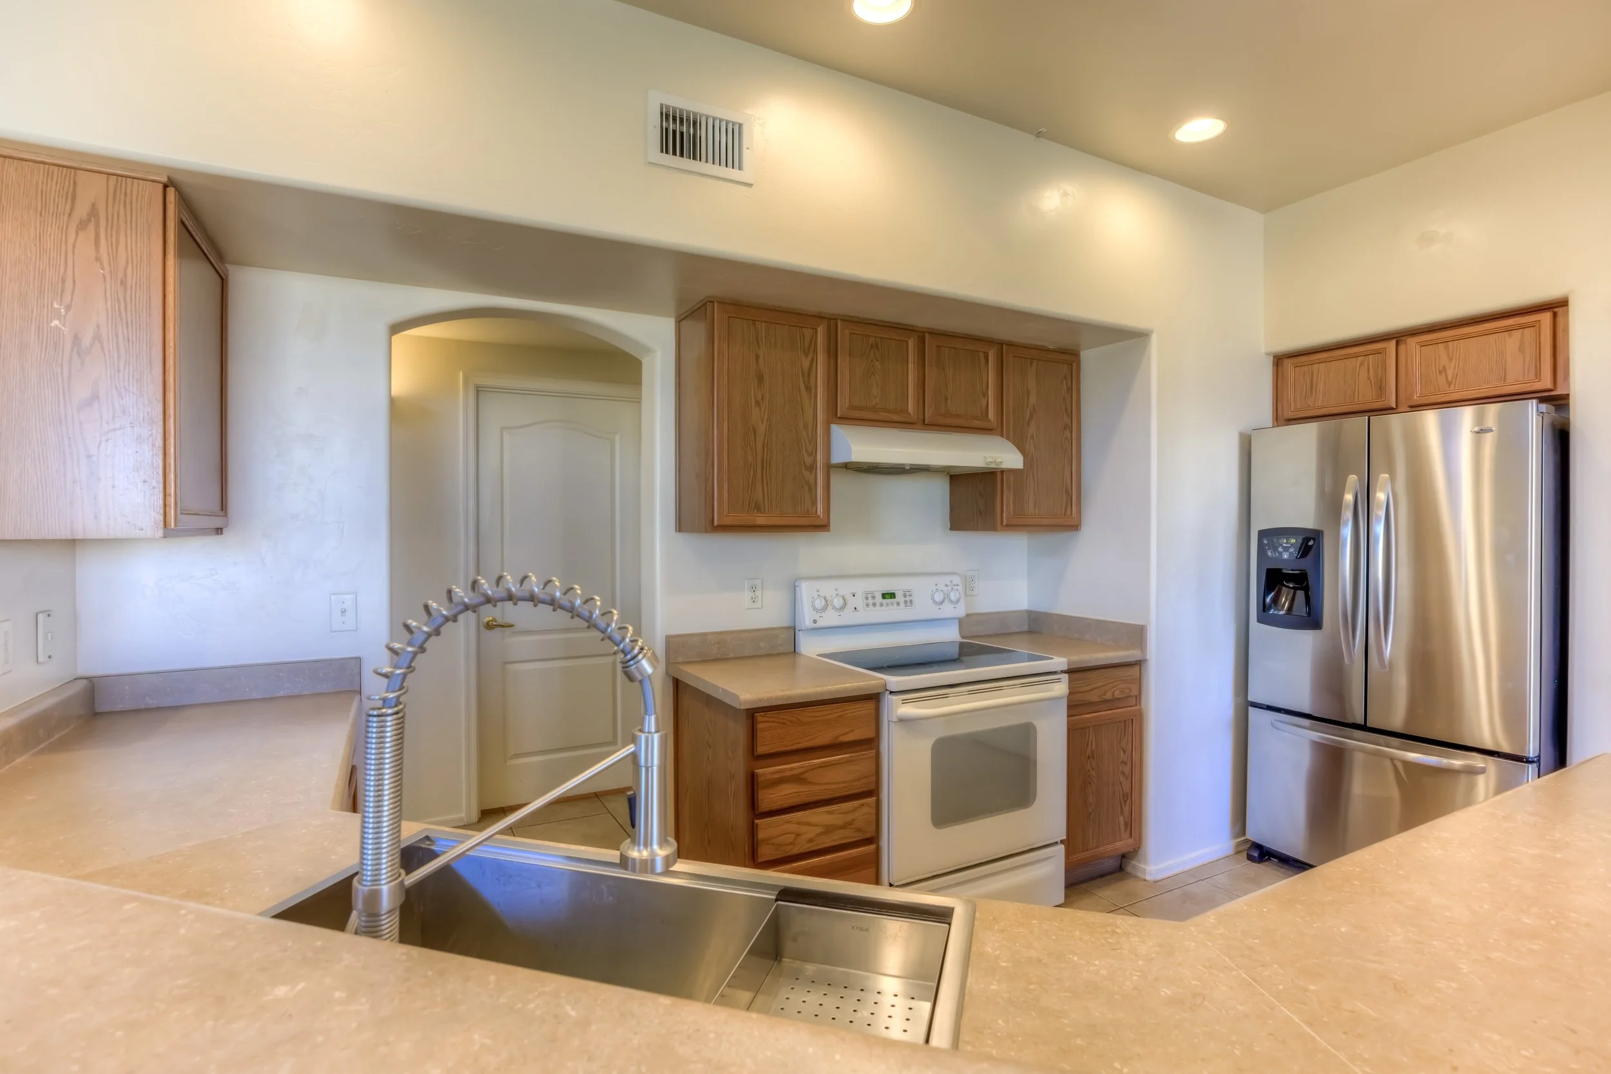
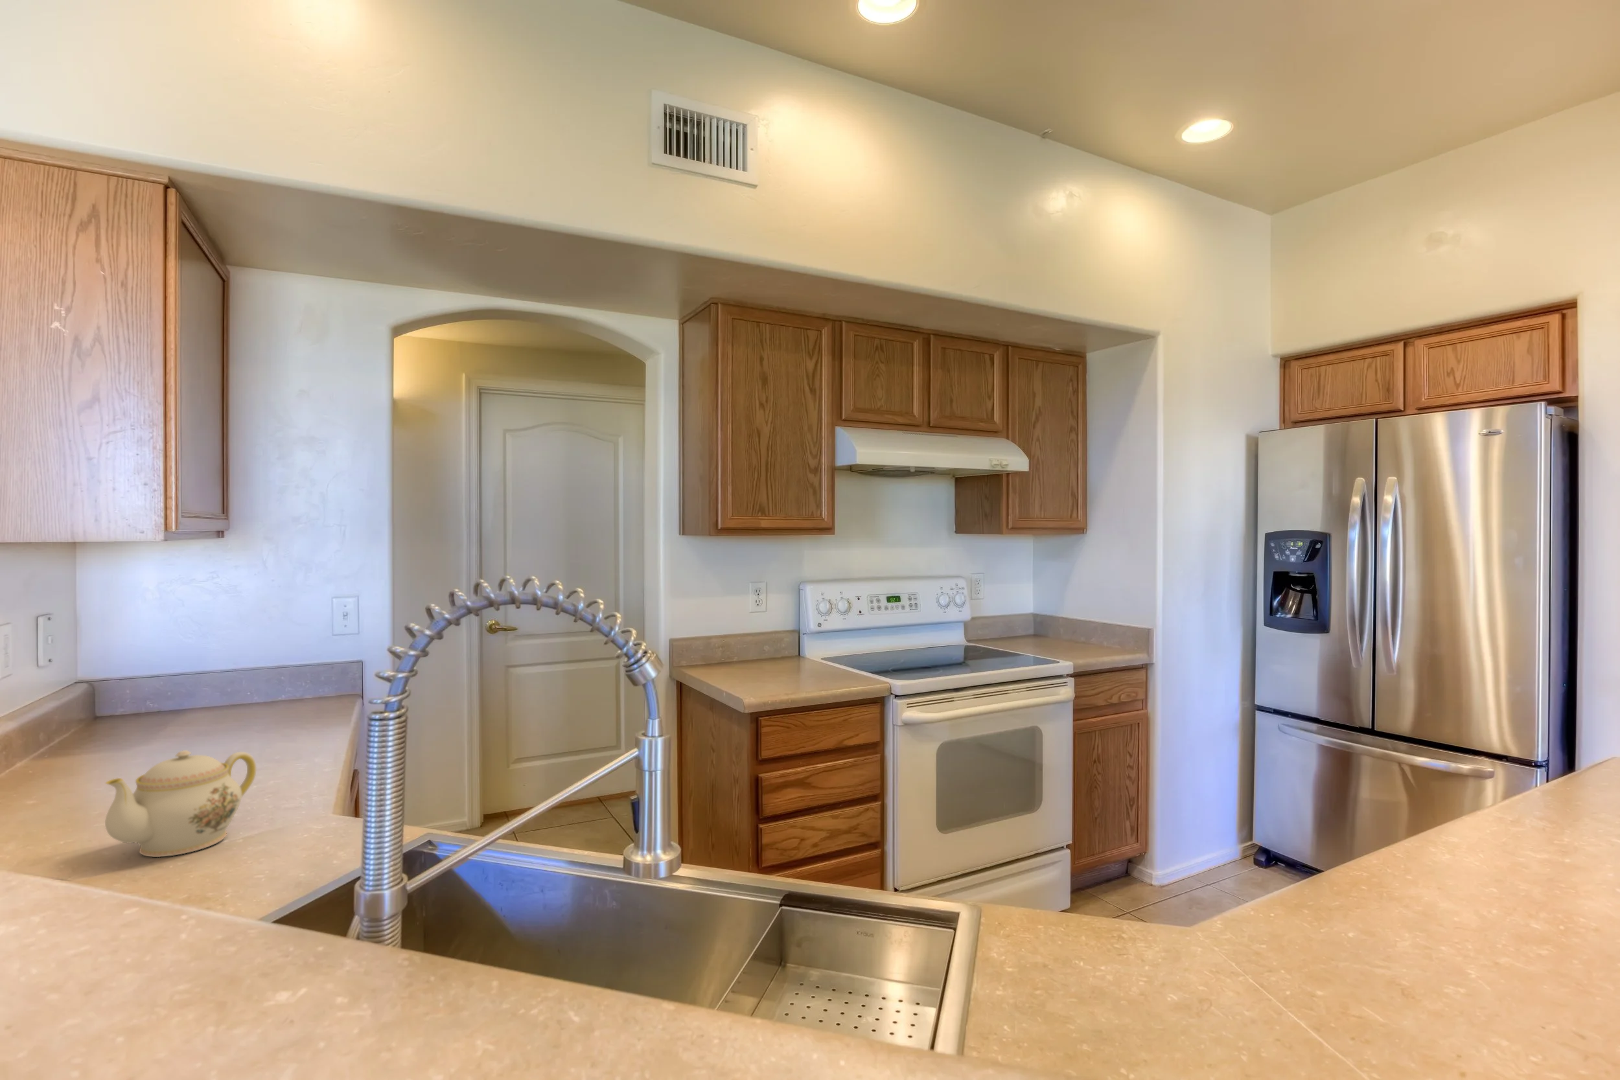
+ teapot [105,750,257,858]
